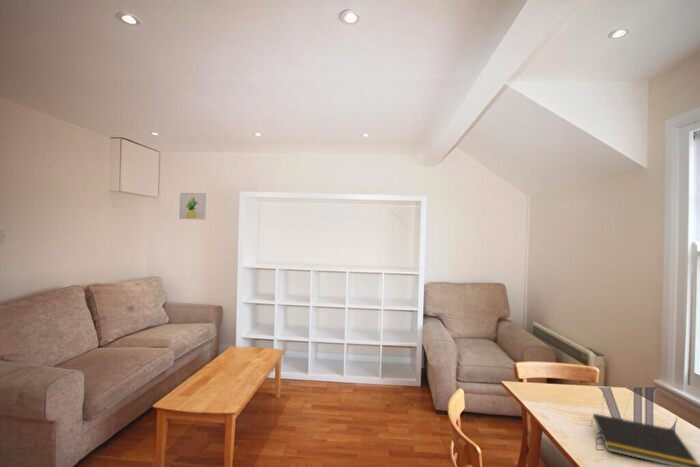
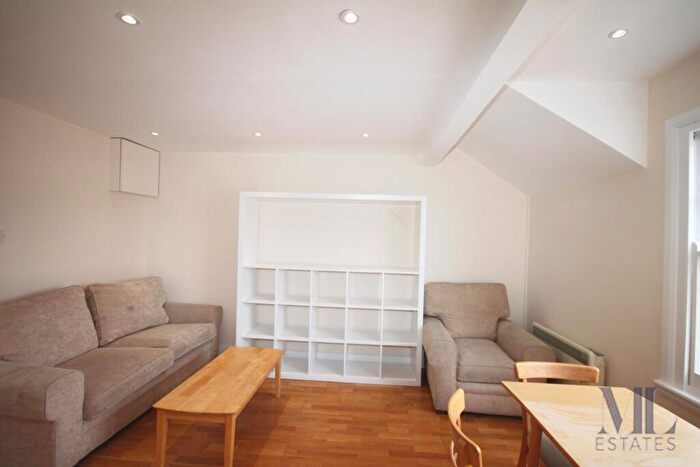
- wall art [178,192,207,221]
- notepad [590,412,700,467]
